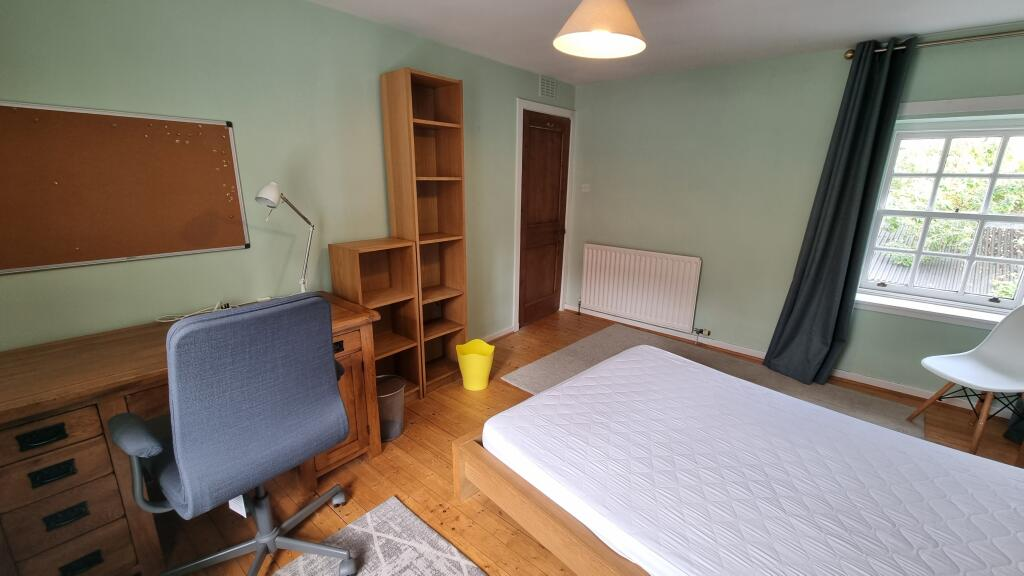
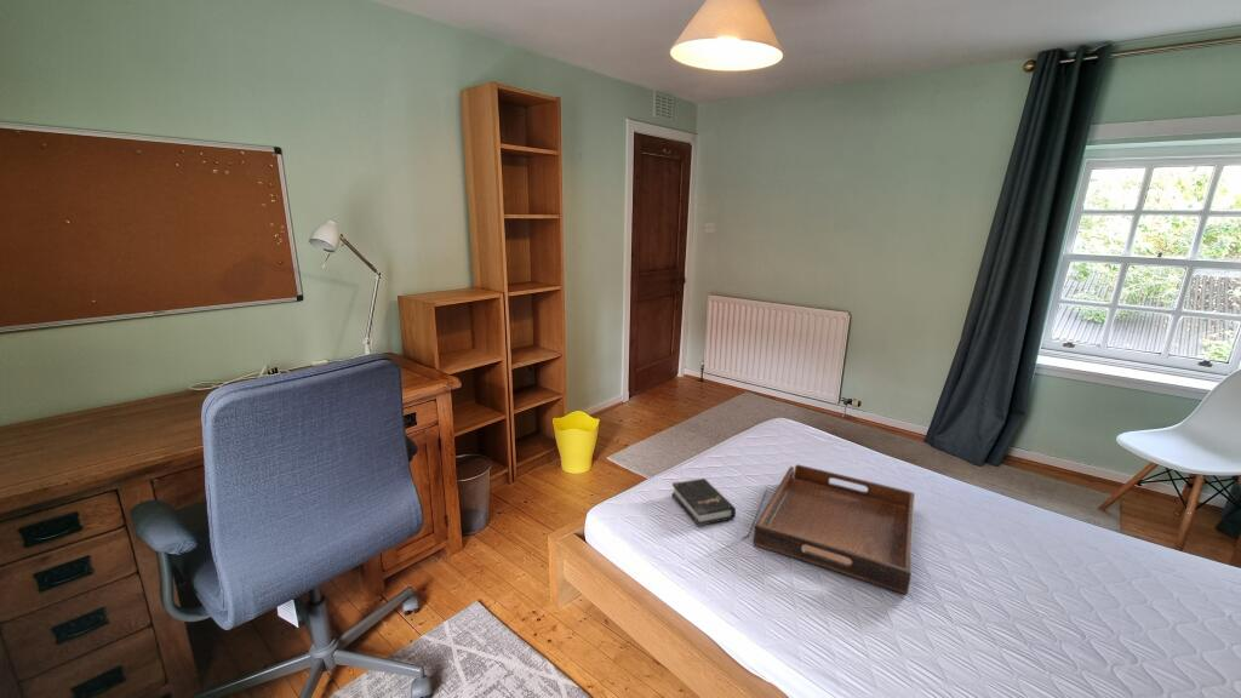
+ hardback book [670,477,737,527]
+ serving tray [753,463,916,596]
